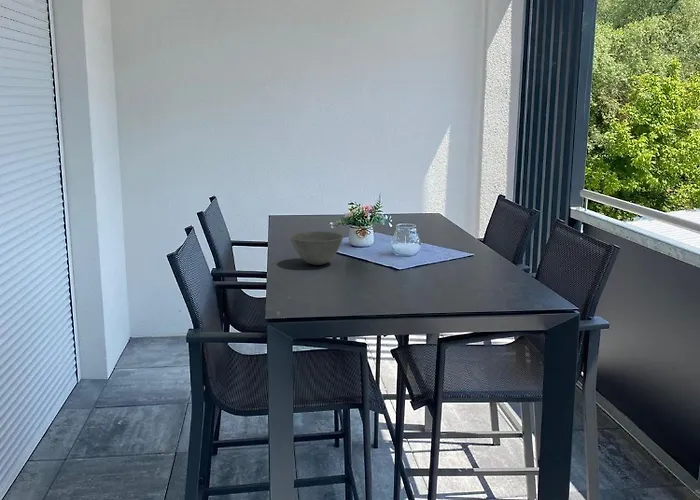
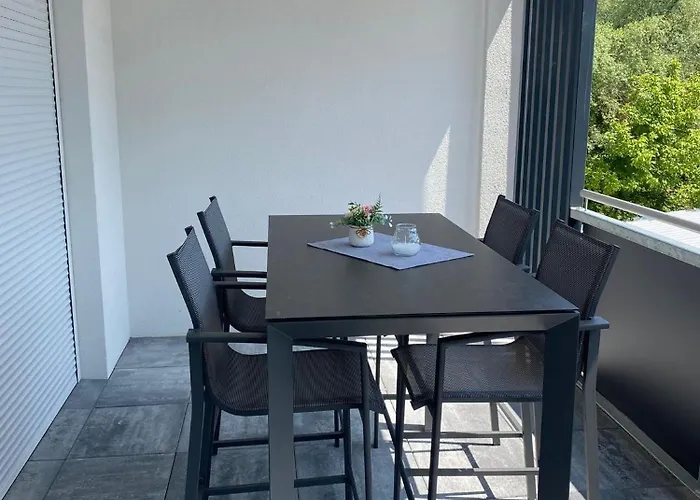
- bowl [288,230,344,266]
